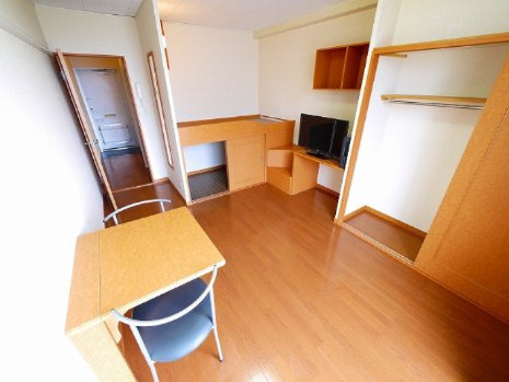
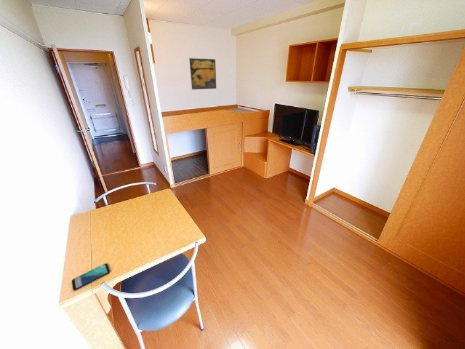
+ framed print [188,57,217,91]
+ smartphone [71,263,111,291]
